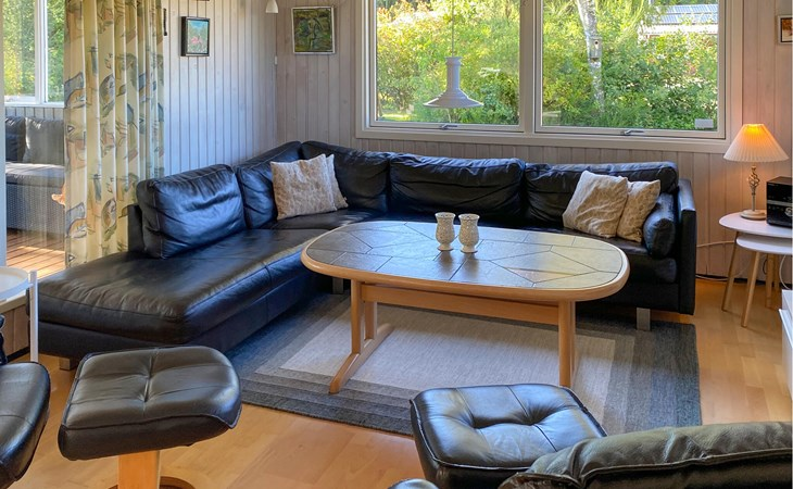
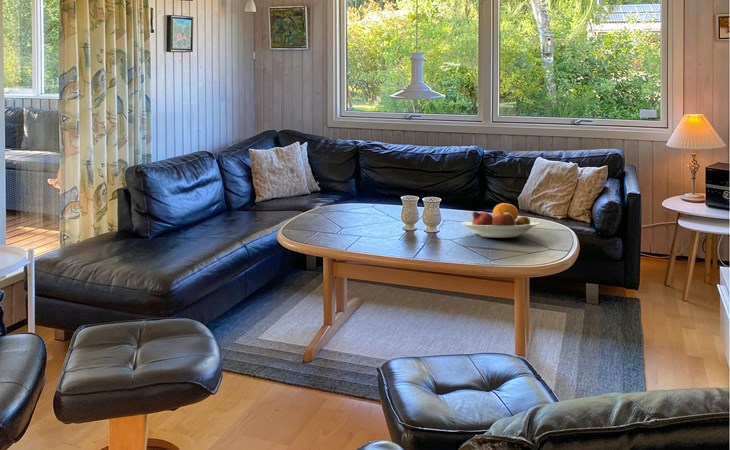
+ fruit bowl [460,202,540,239]
